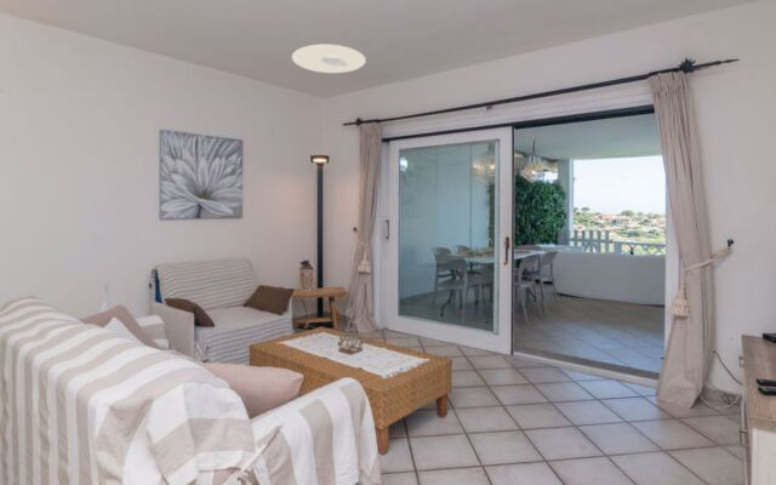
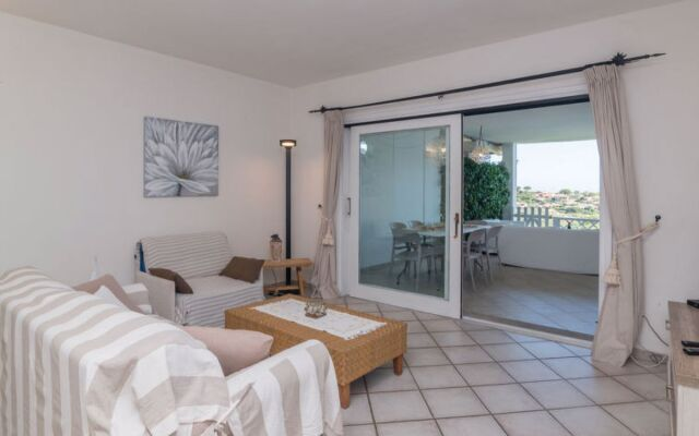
- ceiling light [291,44,367,74]
